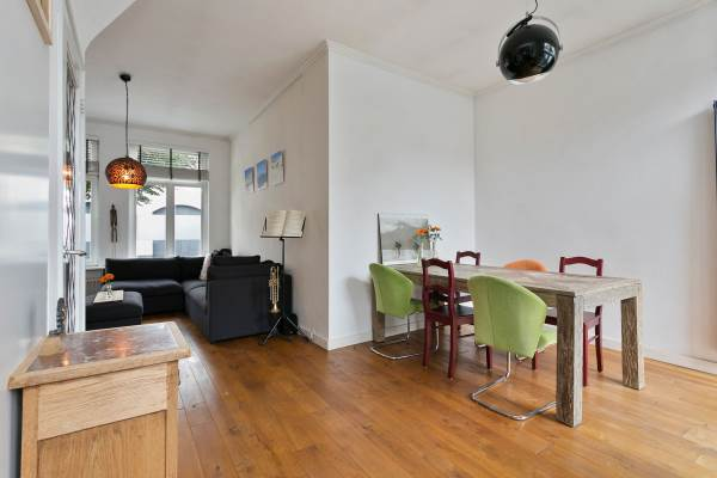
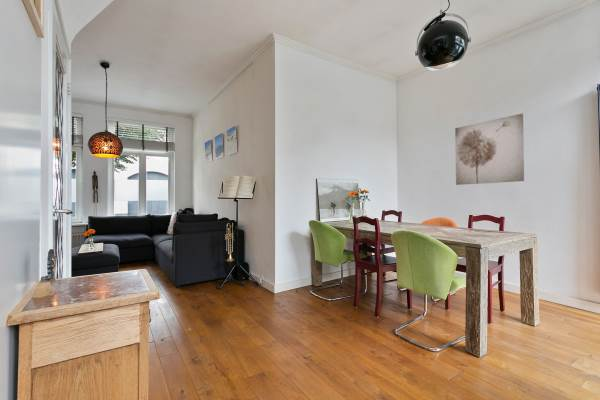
+ wall art [454,113,525,186]
